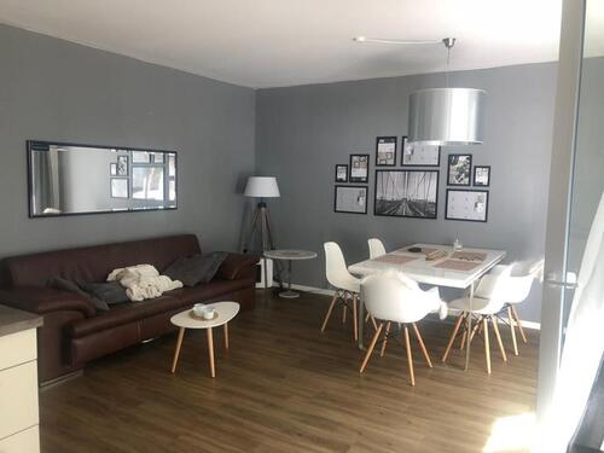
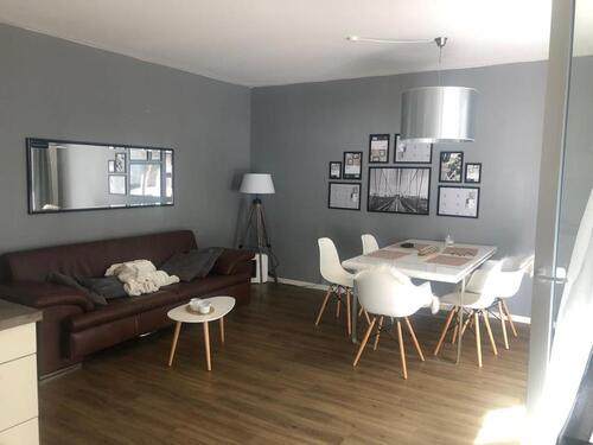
- side table [262,249,318,298]
